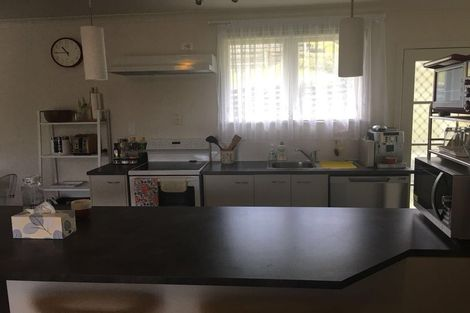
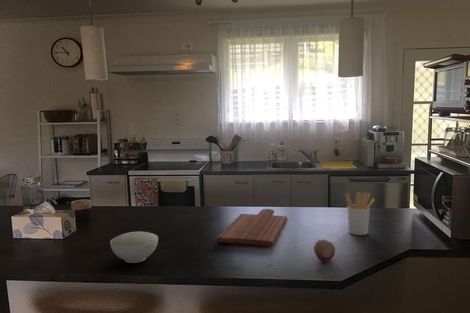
+ bowl [109,231,159,264]
+ utensil holder [344,191,376,236]
+ fruit [313,239,336,262]
+ cutting board [215,208,288,247]
